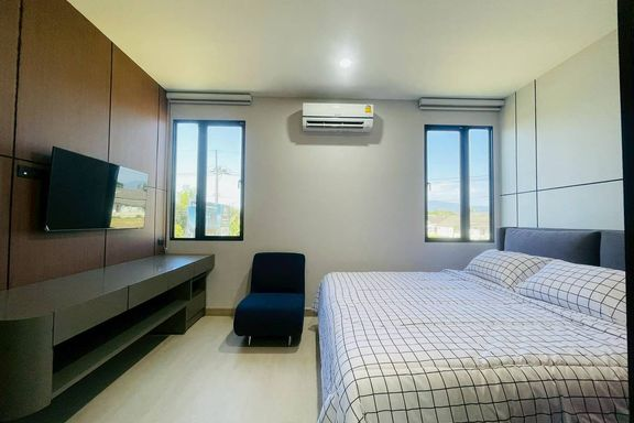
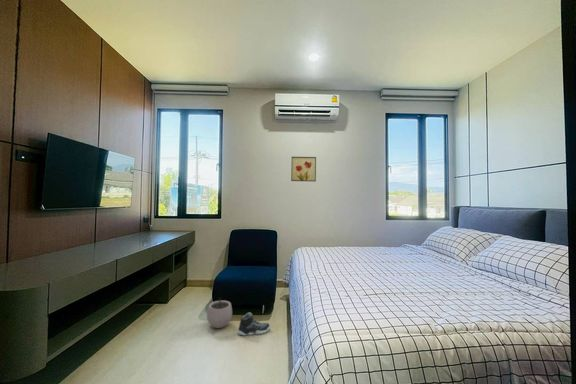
+ sneaker [237,311,271,336]
+ wall art [290,156,317,182]
+ plant pot [206,296,233,329]
